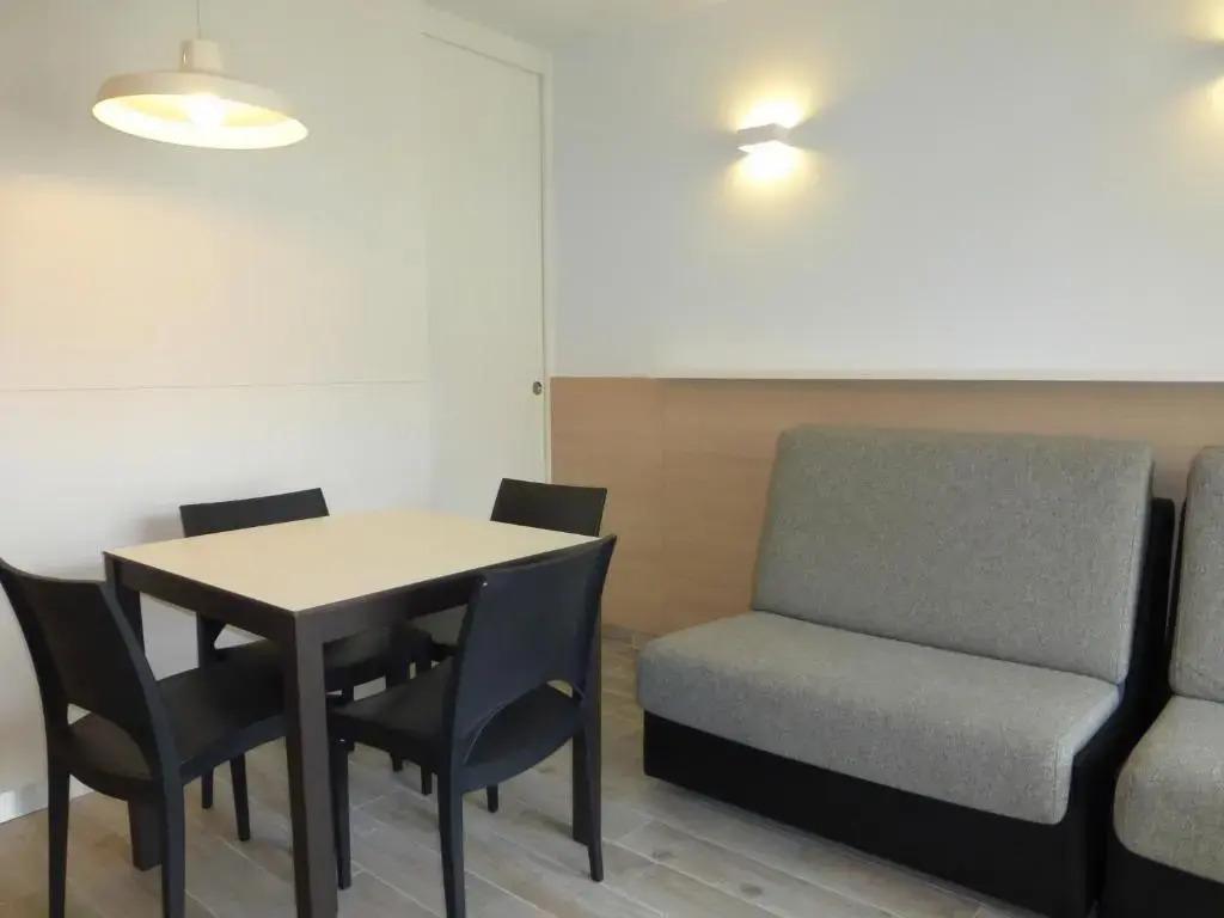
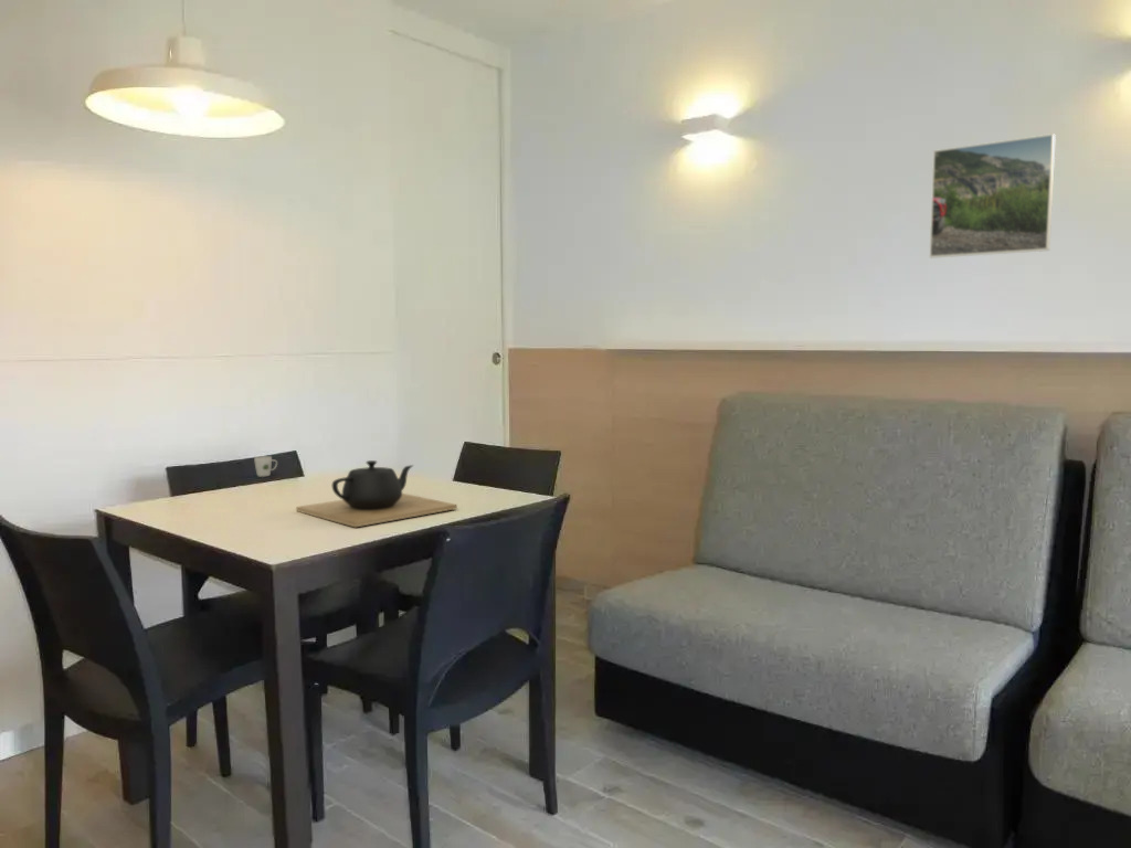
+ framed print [928,132,1057,259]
+ teapot [295,459,458,528]
+ cup [253,454,278,478]
